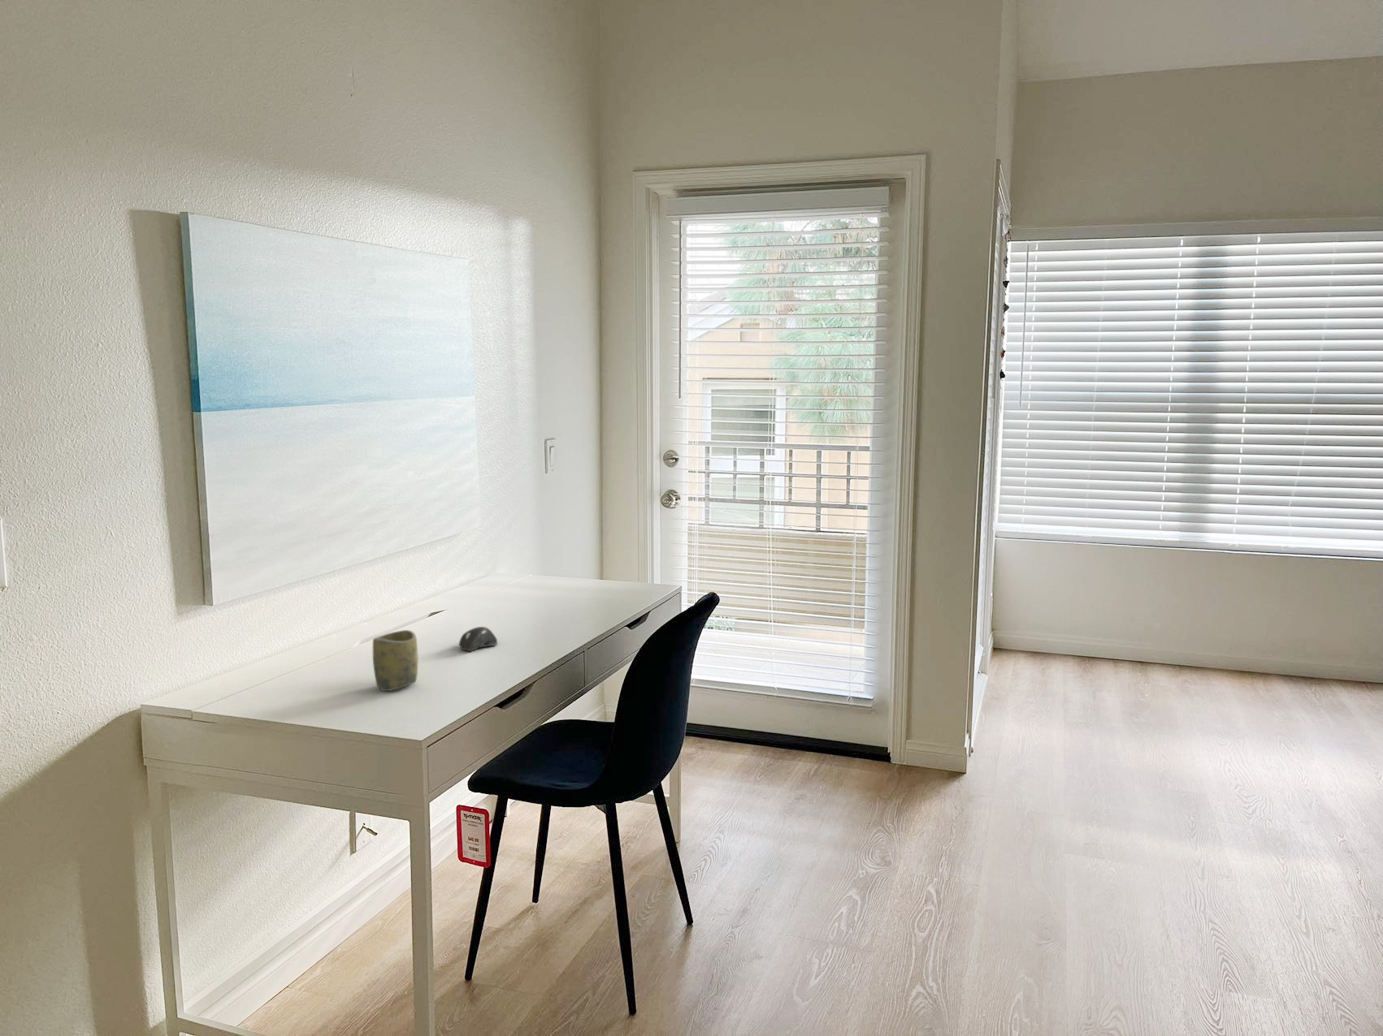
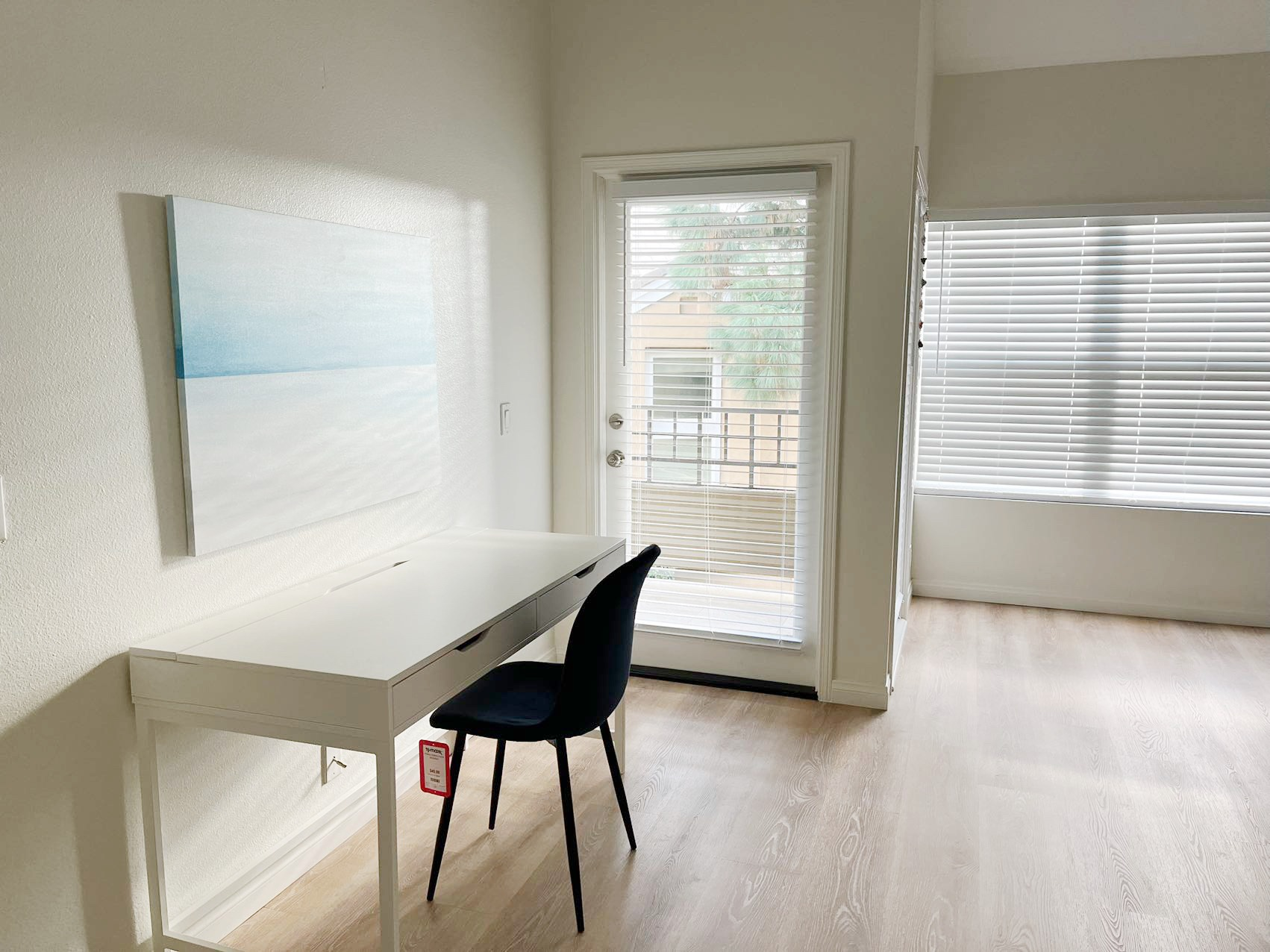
- cup [372,629,419,692]
- computer mouse [458,626,498,652]
